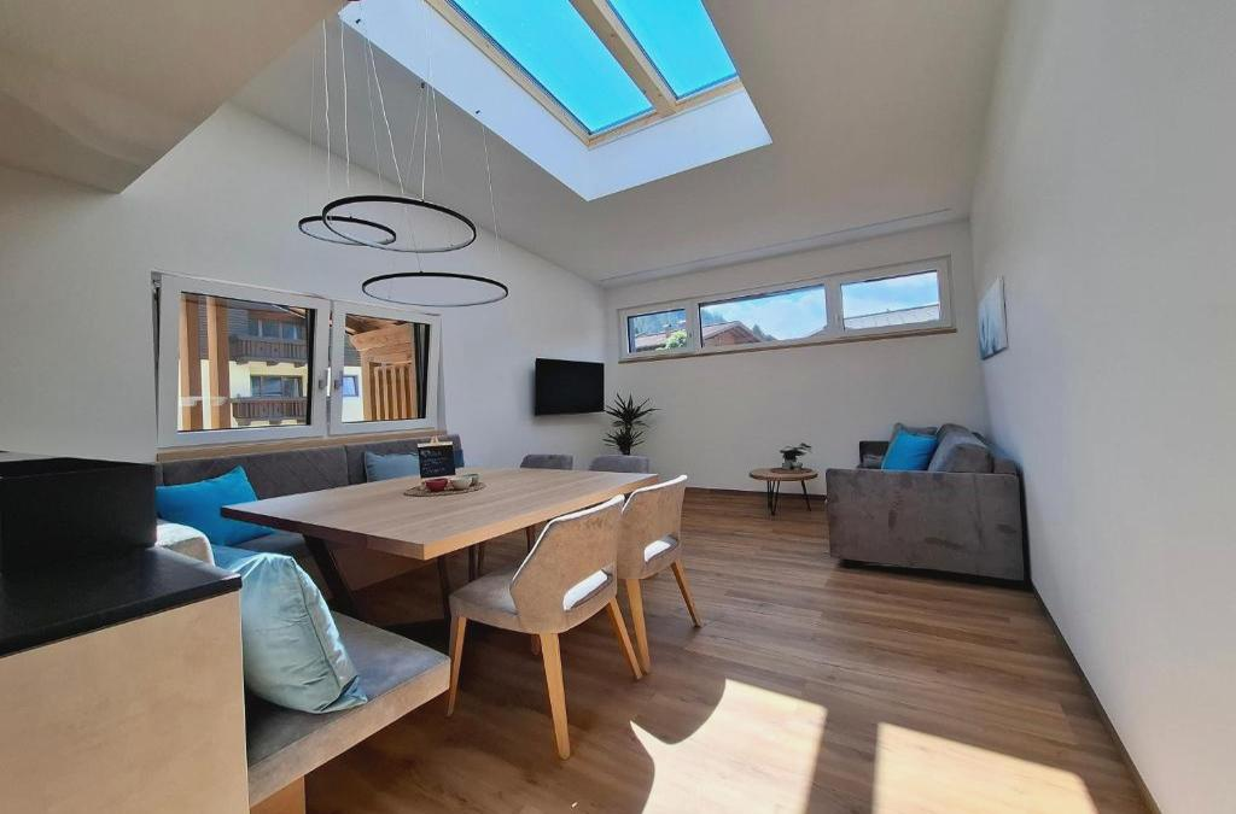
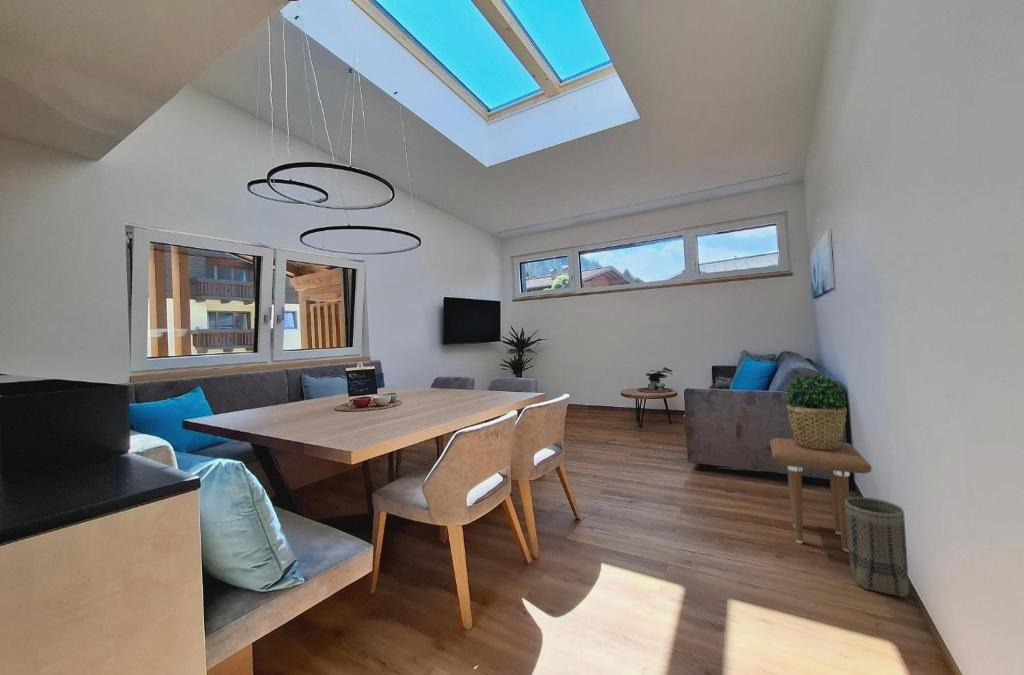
+ side table [769,437,873,553]
+ basket [845,496,910,598]
+ potted plant [785,374,848,450]
